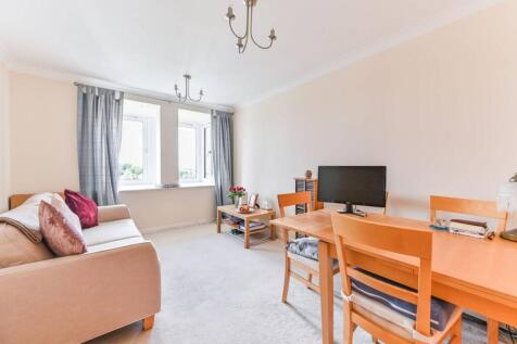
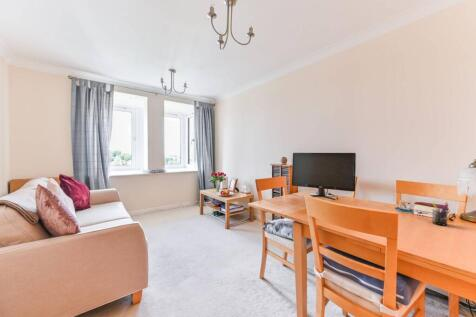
+ pen holder [431,201,449,226]
